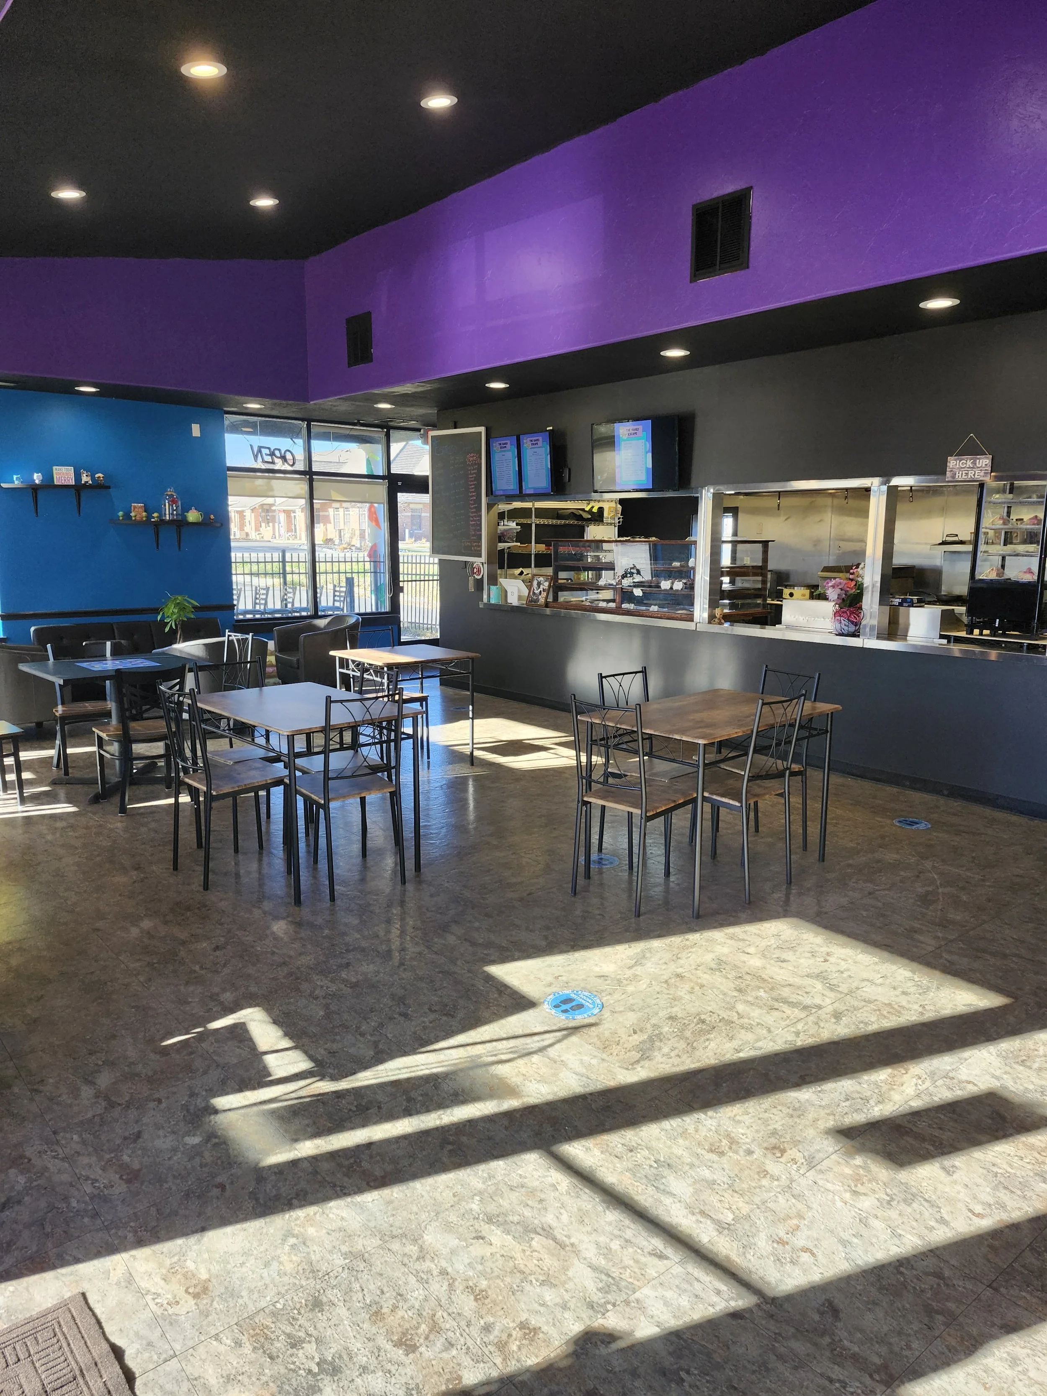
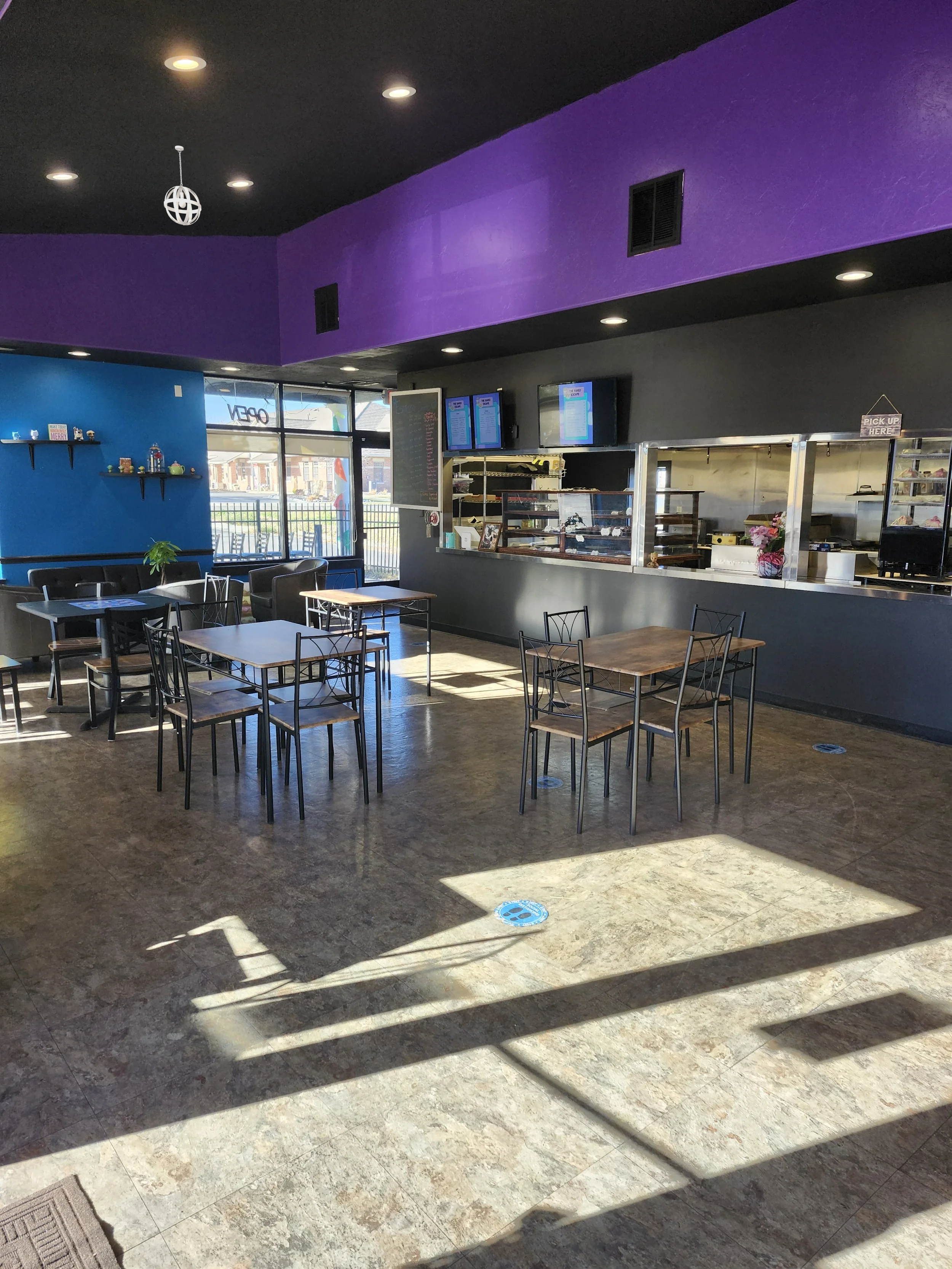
+ pendant light [163,145,202,226]
